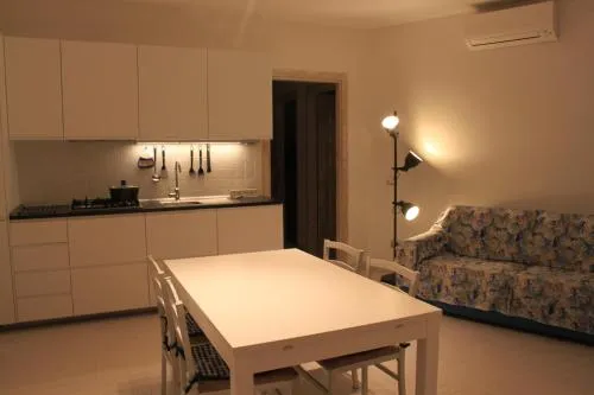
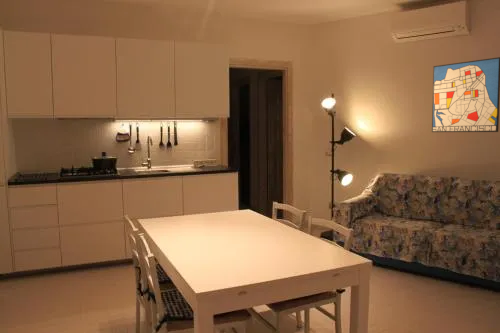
+ wall art [431,56,500,133]
